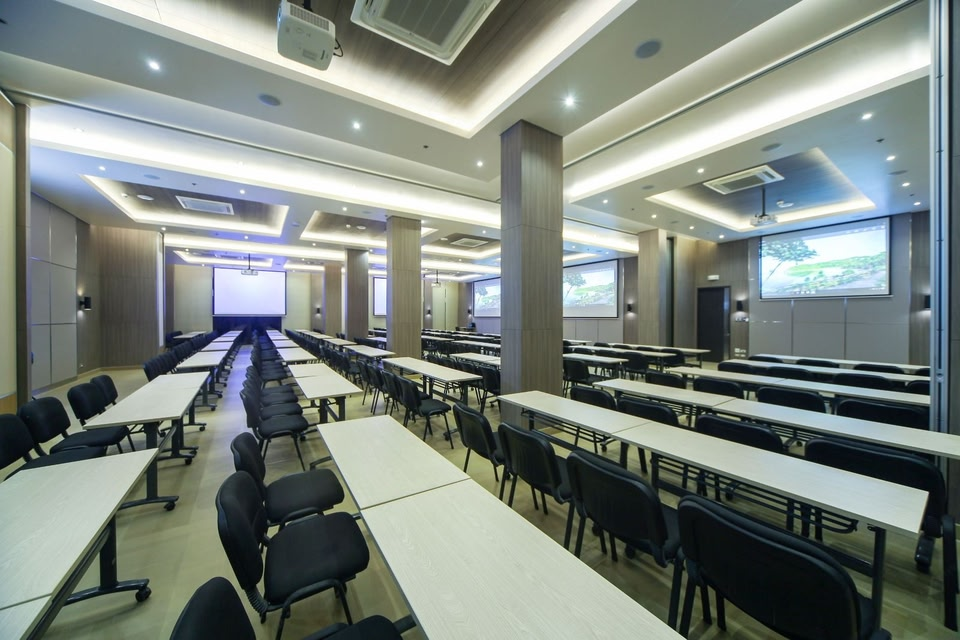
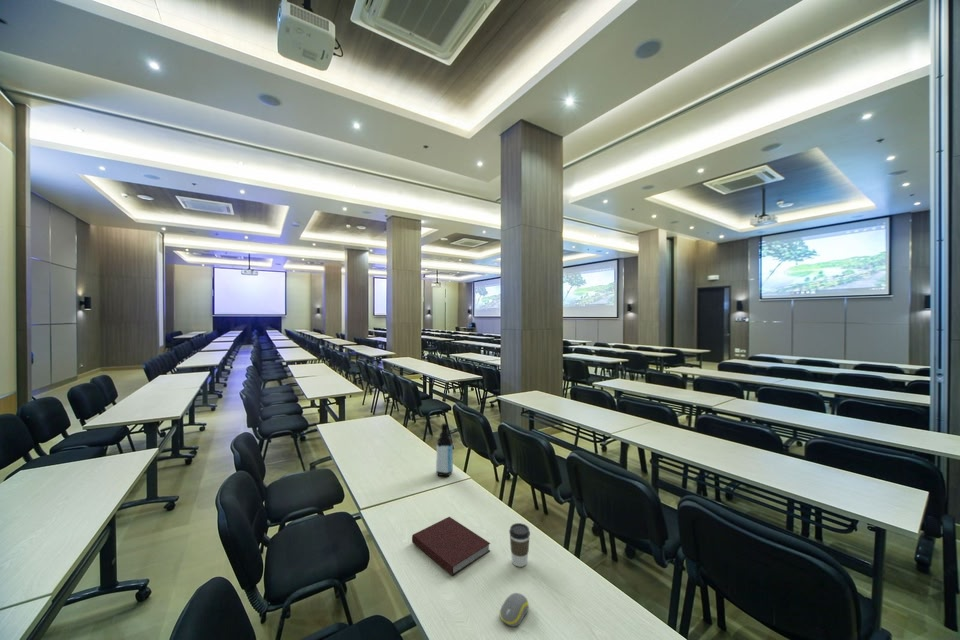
+ notebook [411,516,491,577]
+ water bottle [435,422,454,477]
+ coffee cup [508,522,531,568]
+ computer mouse [499,592,530,627]
